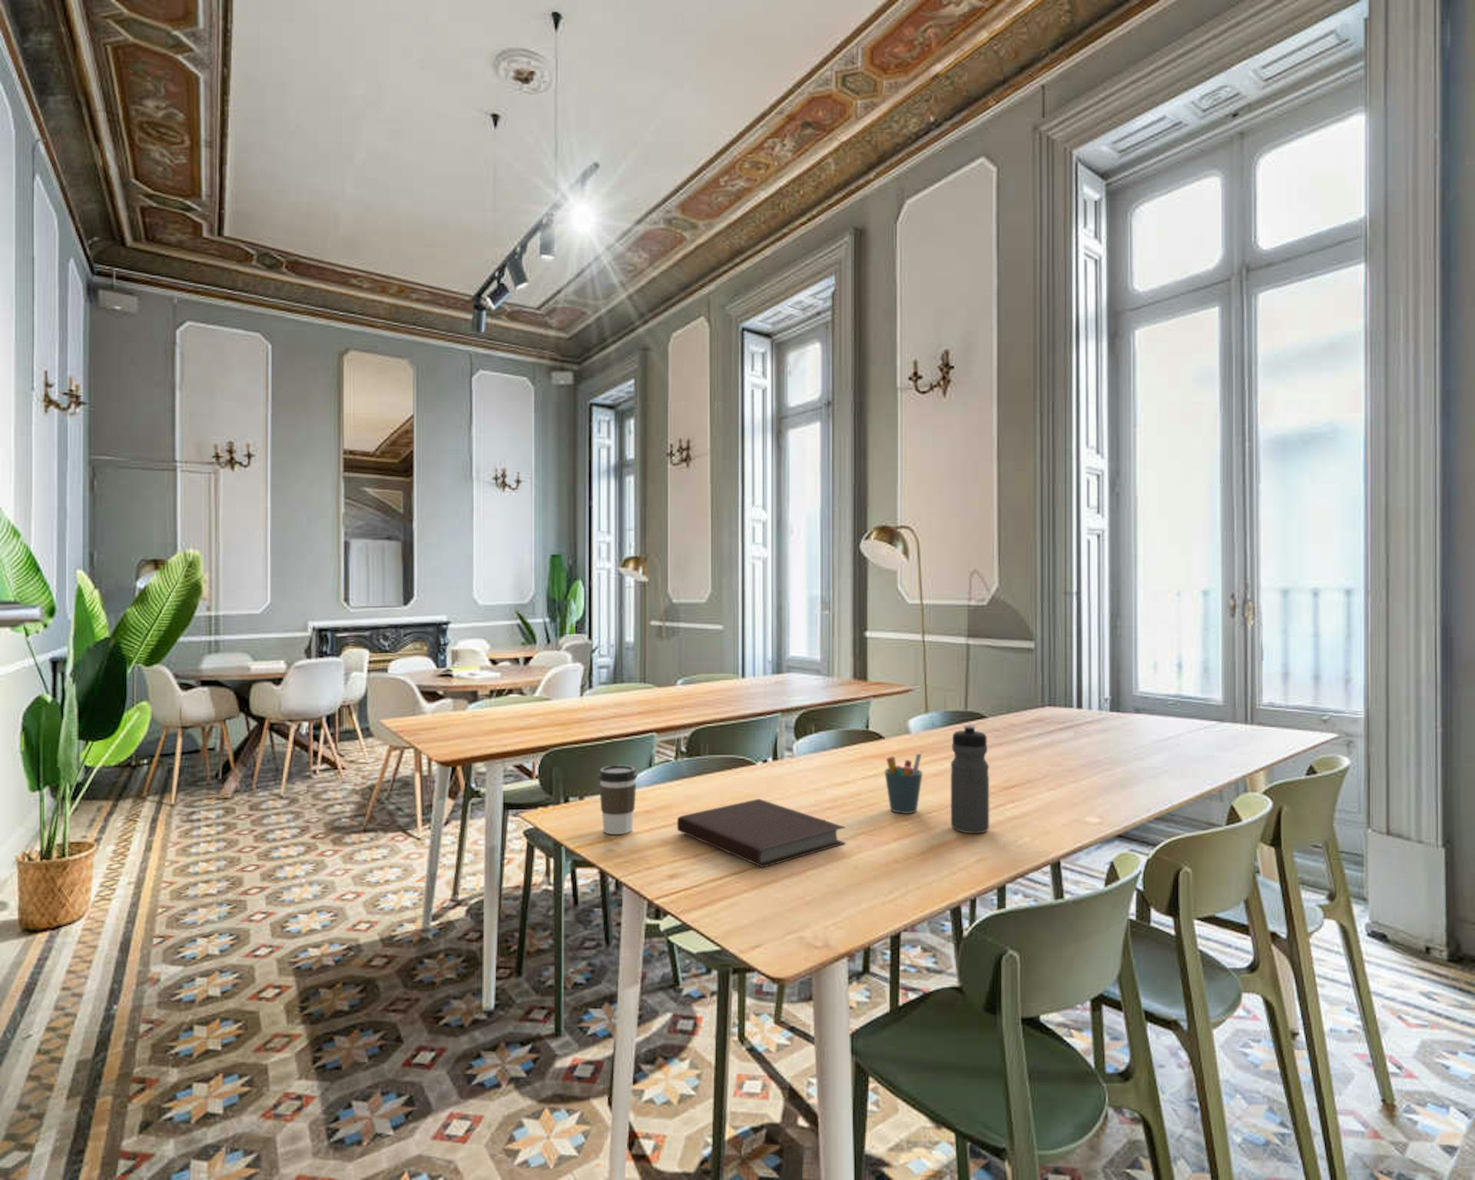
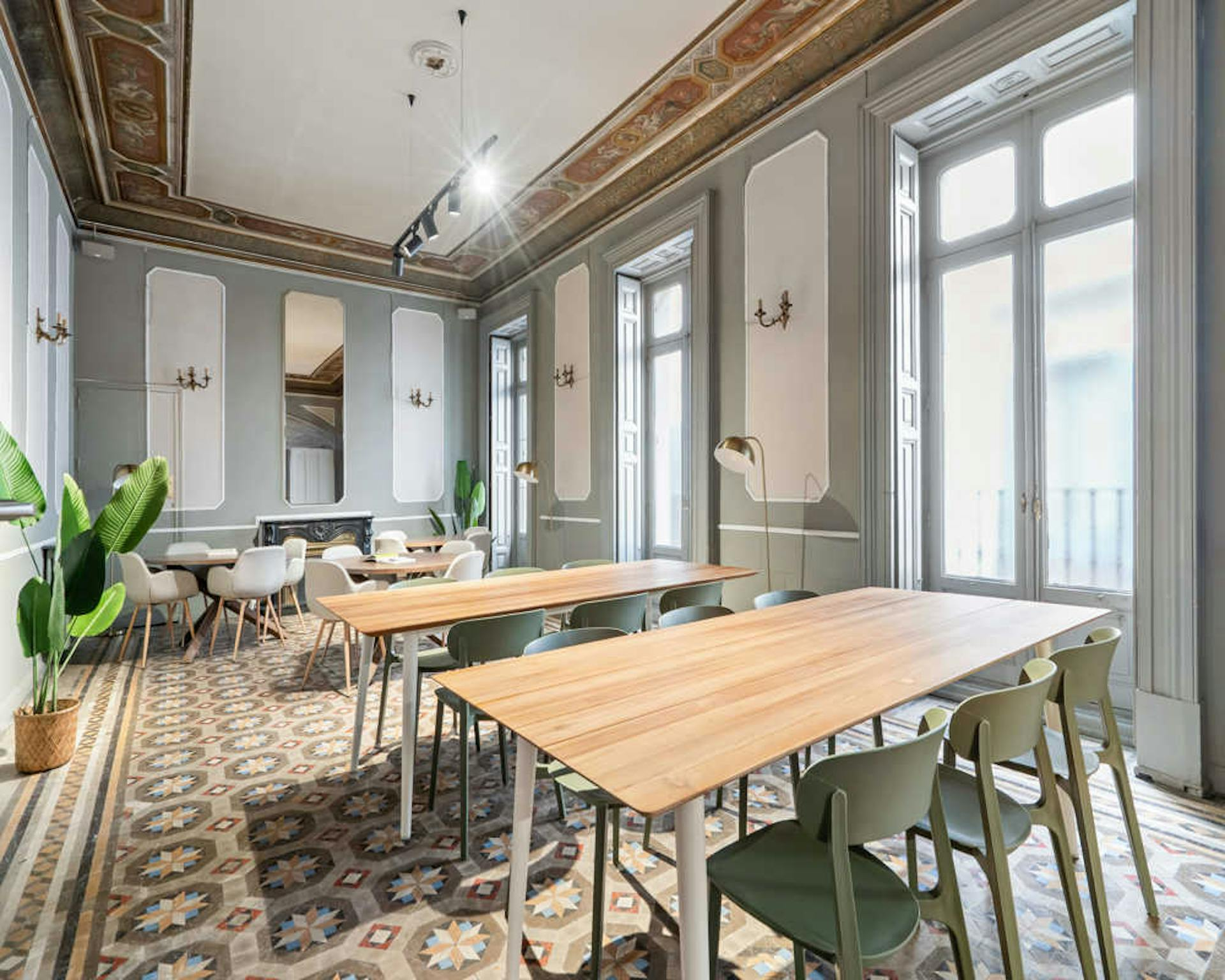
- notebook [677,798,846,867]
- coffee cup [597,765,638,836]
- water bottle [950,725,990,834]
- pen holder [884,753,924,814]
